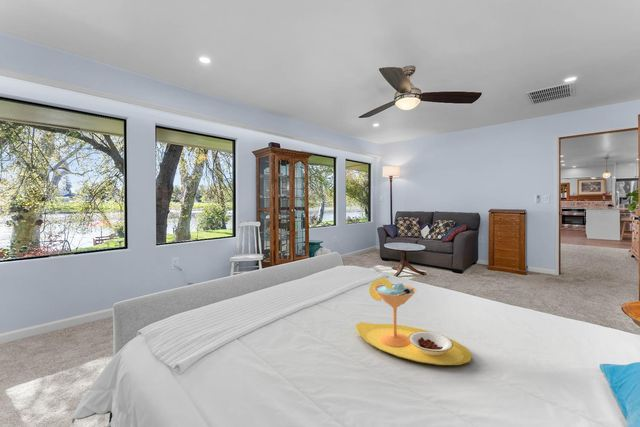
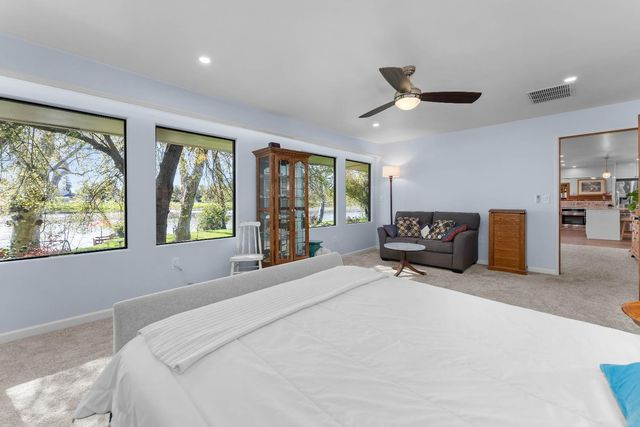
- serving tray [354,277,473,366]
